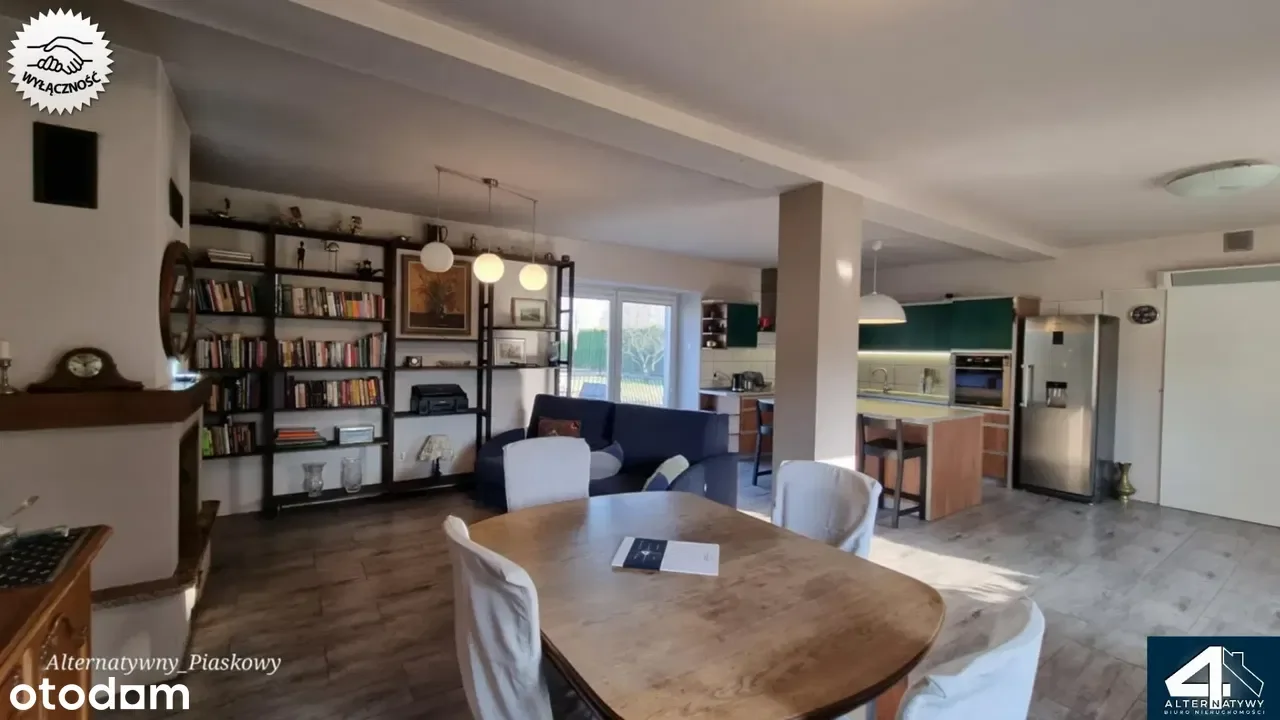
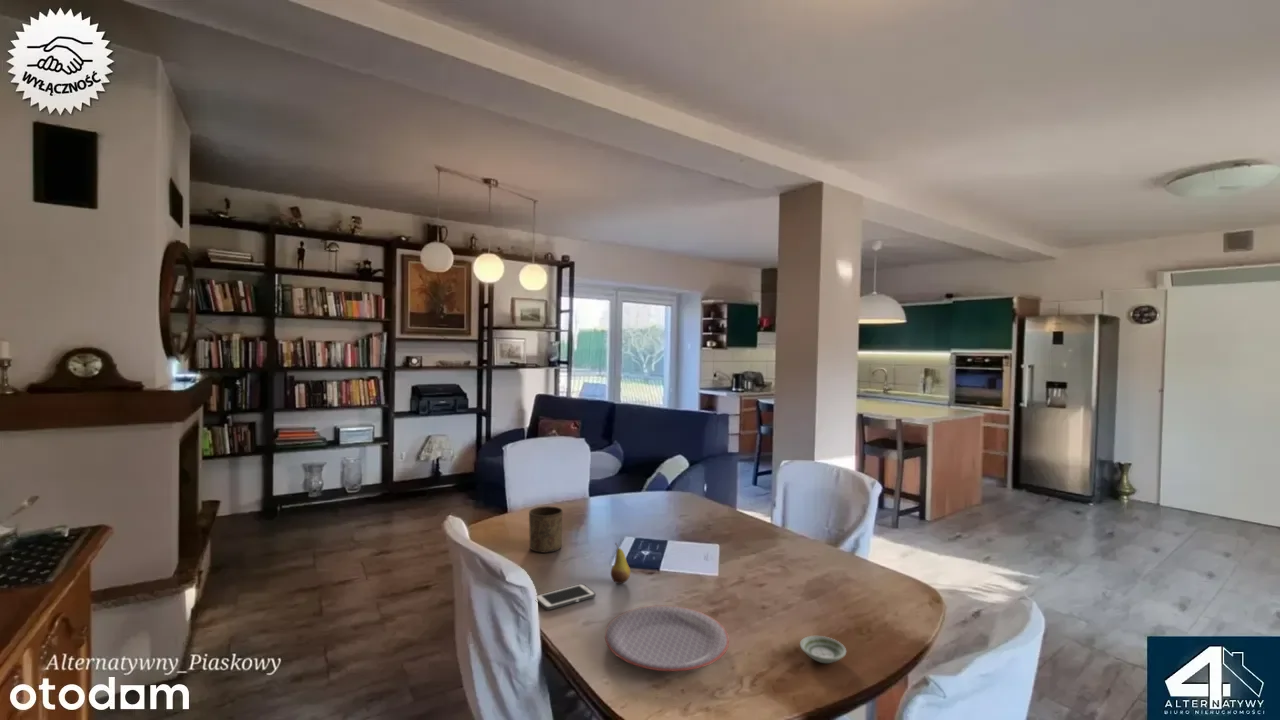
+ plate [604,604,730,672]
+ fruit [610,542,631,584]
+ saucer [799,635,847,664]
+ cell phone [536,583,597,611]
+ cup [528,505,564,553]
